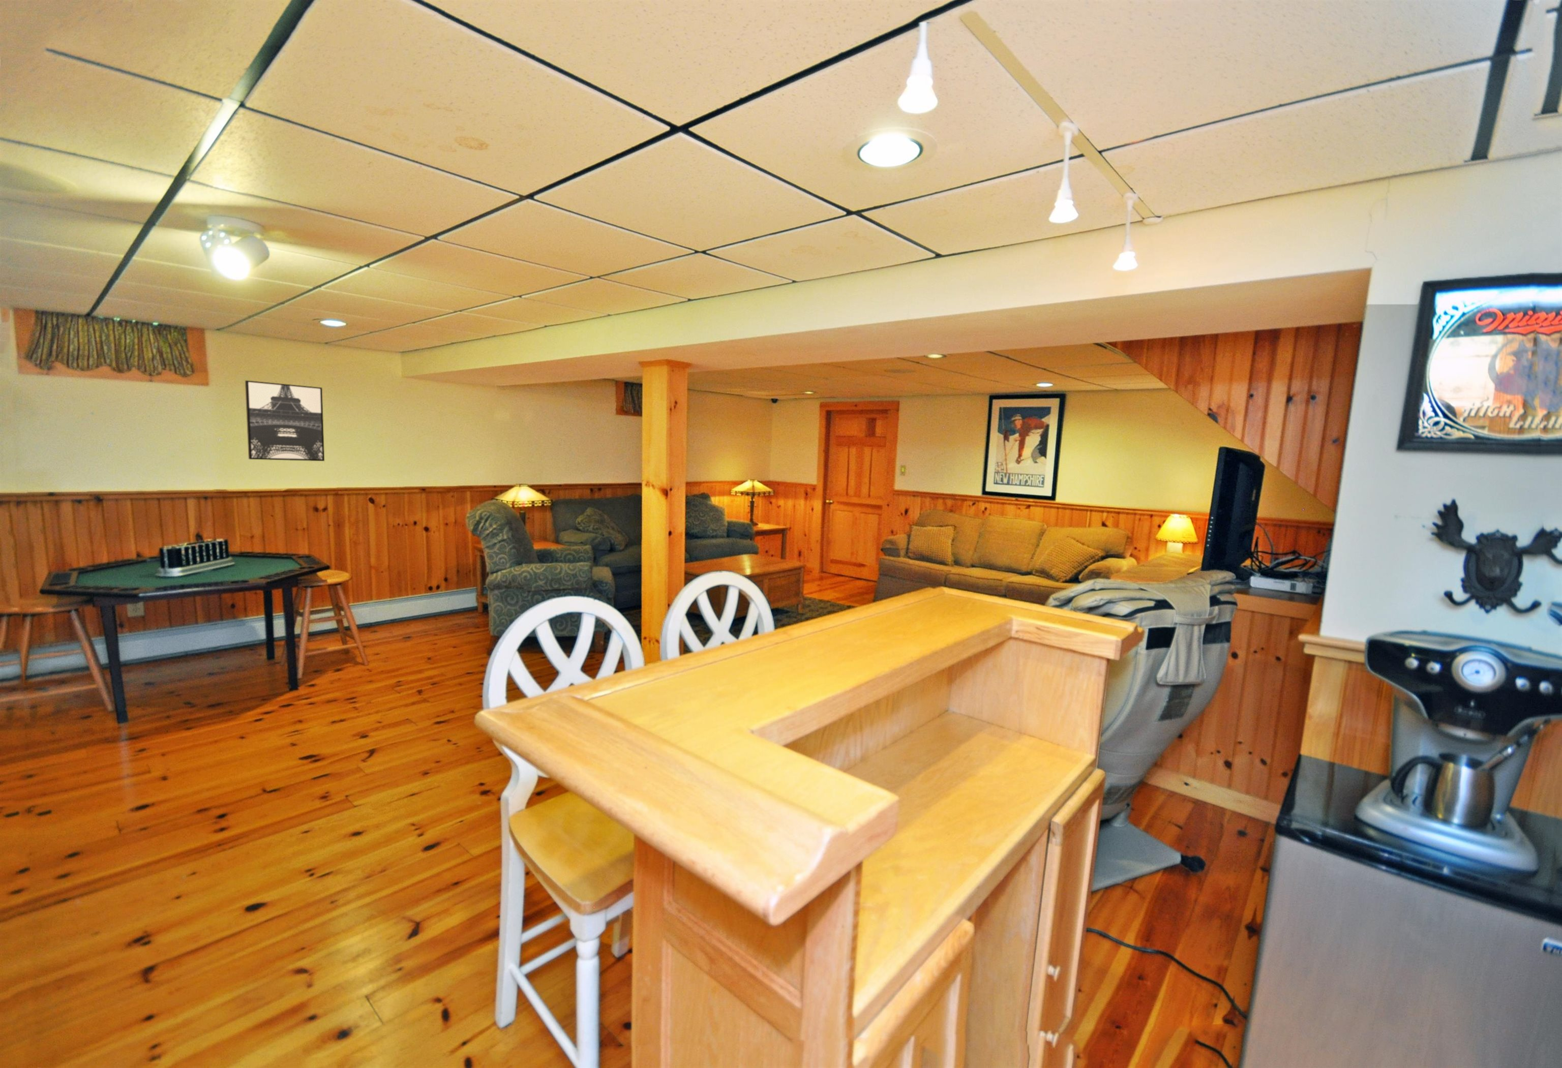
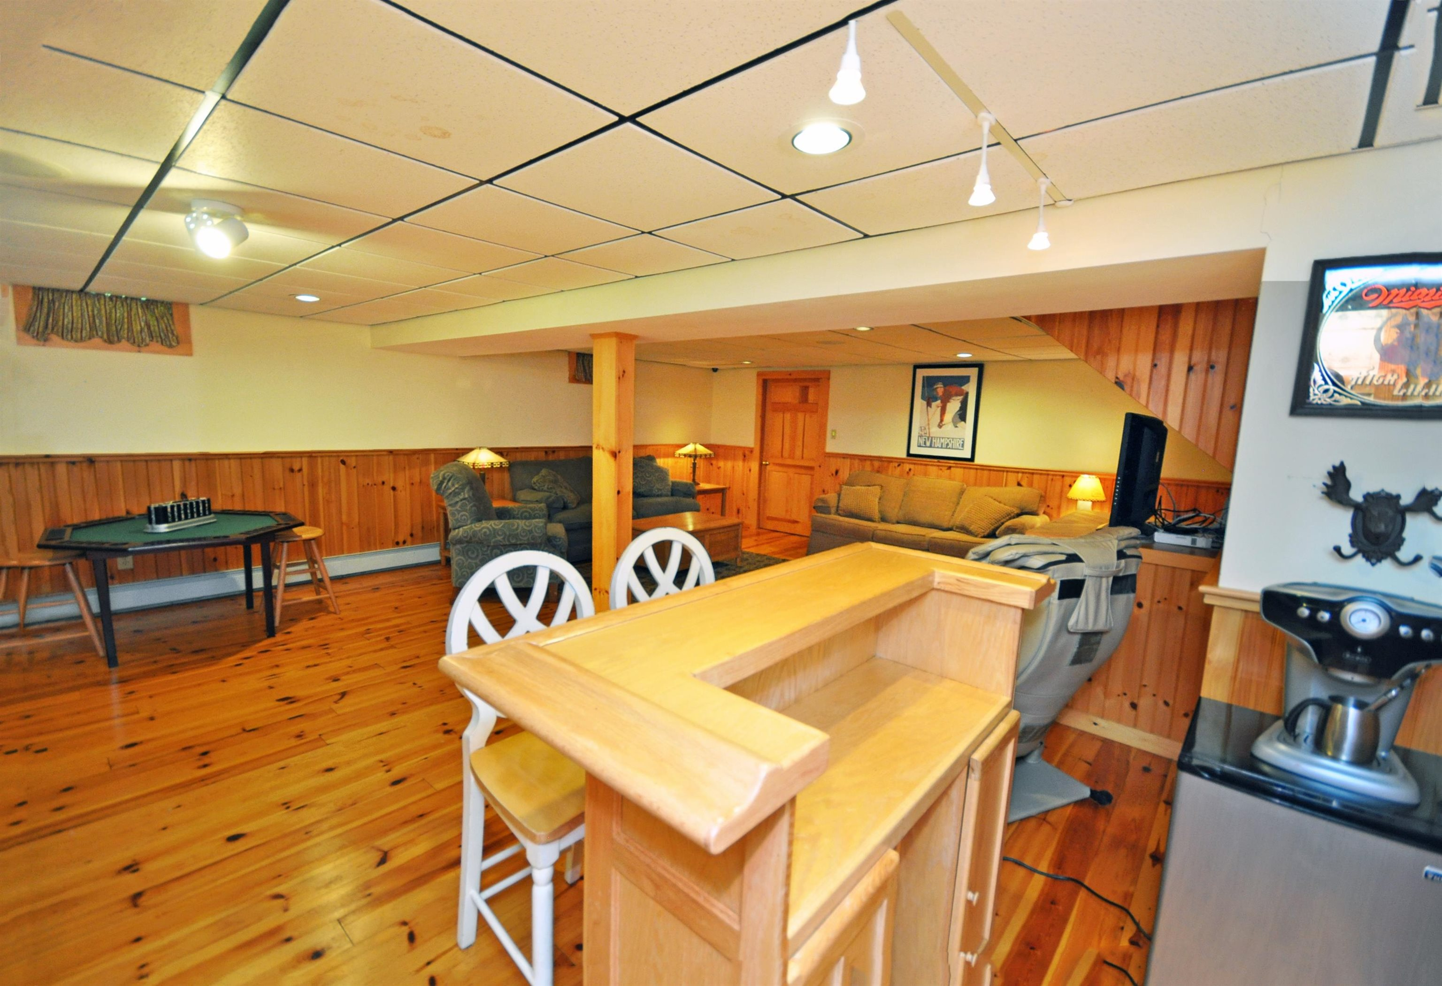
- wall art [245,380,325,462]
